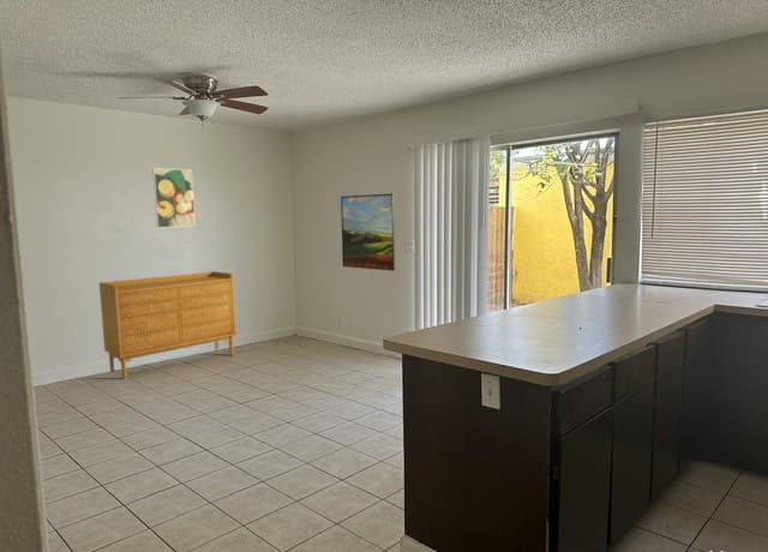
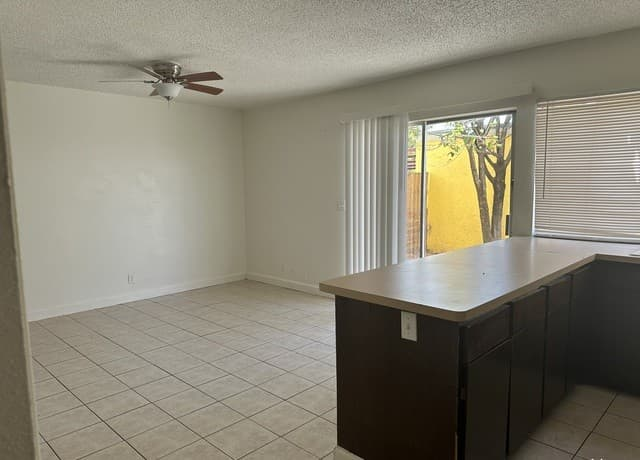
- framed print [151,167,197,229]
- sideboard [98,270,238,380]
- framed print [340,192,396,272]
